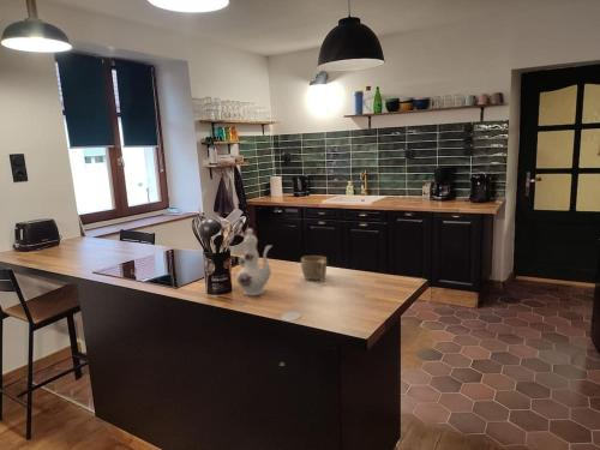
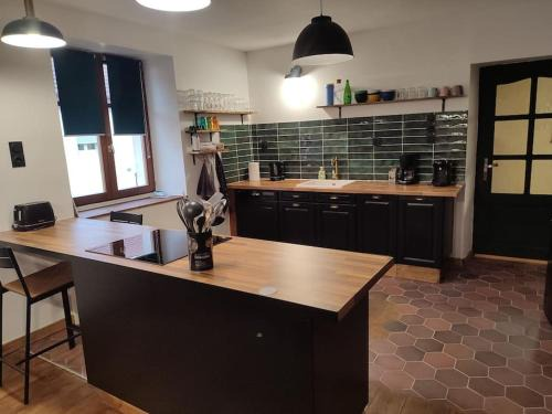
- chinaware [235,227,272,296]
- cup [300,254,328,283]
